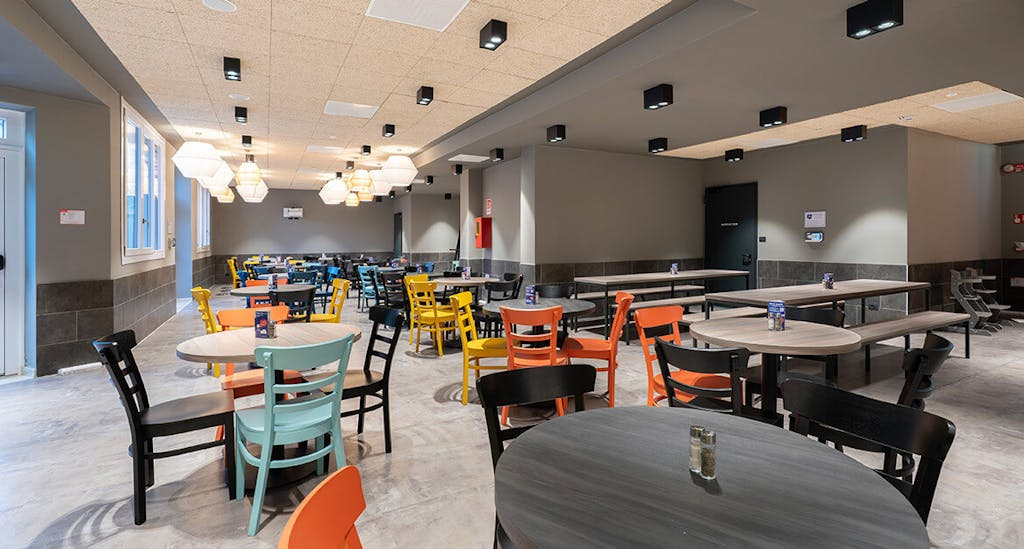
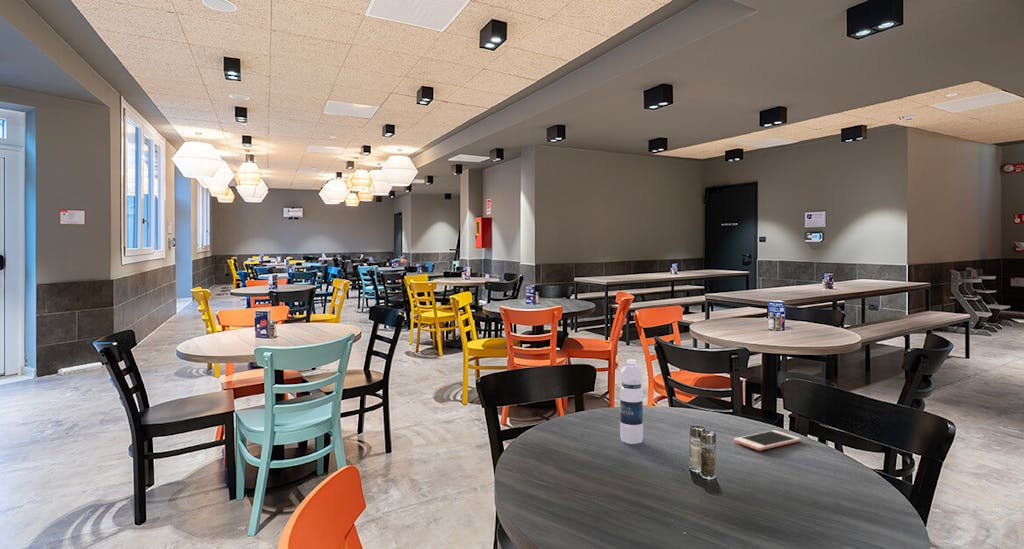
+ water bottle [619,358,644,445]
+ cell phone [733,429,802,452]
